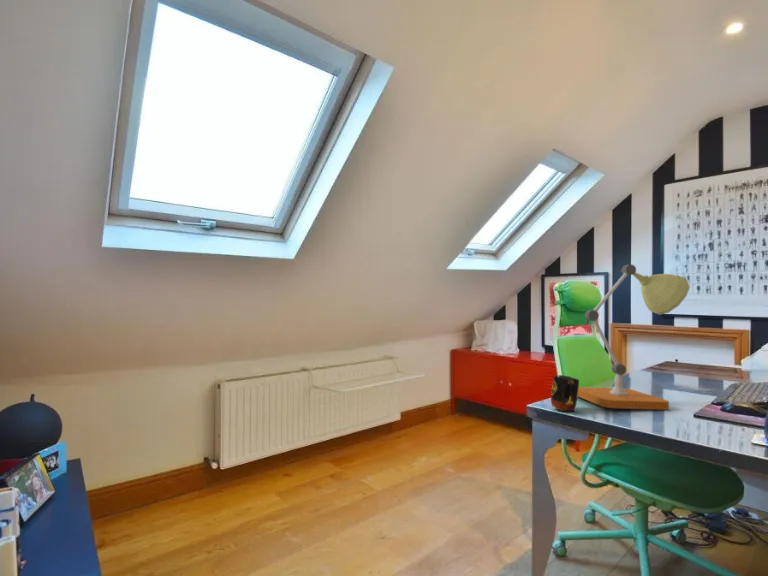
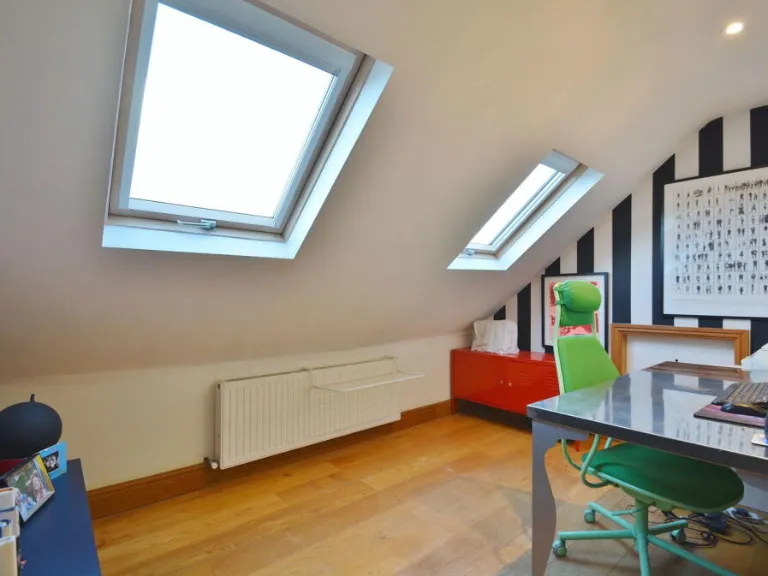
- mug [550,374,580,412]
- desk lamp [577,263,691,411]
